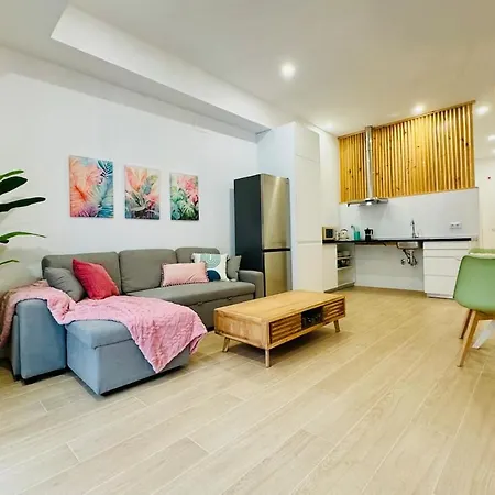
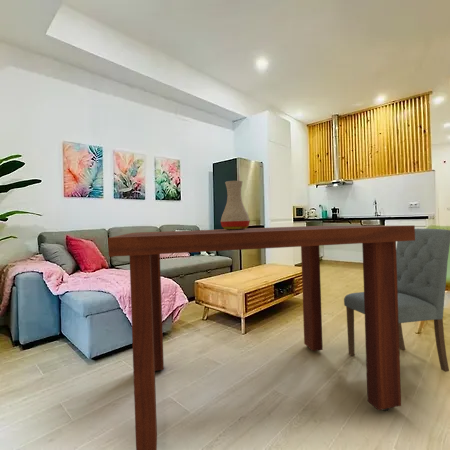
+ dining chair [343,227,450,373]
+ vase [220,180,251,230]
+ dining table [107,225,416,450]
